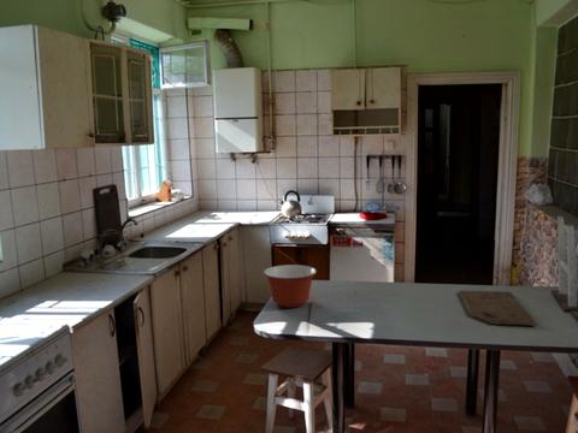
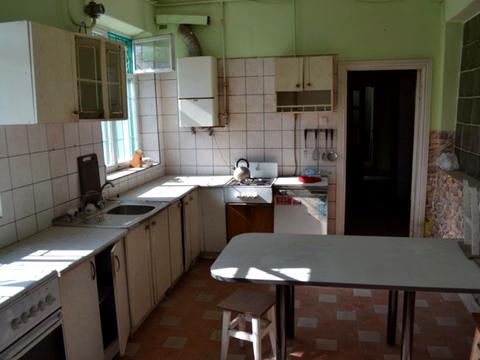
- mixing bowl [263,263,318,309]
- cutting board [458,290,539,327]
